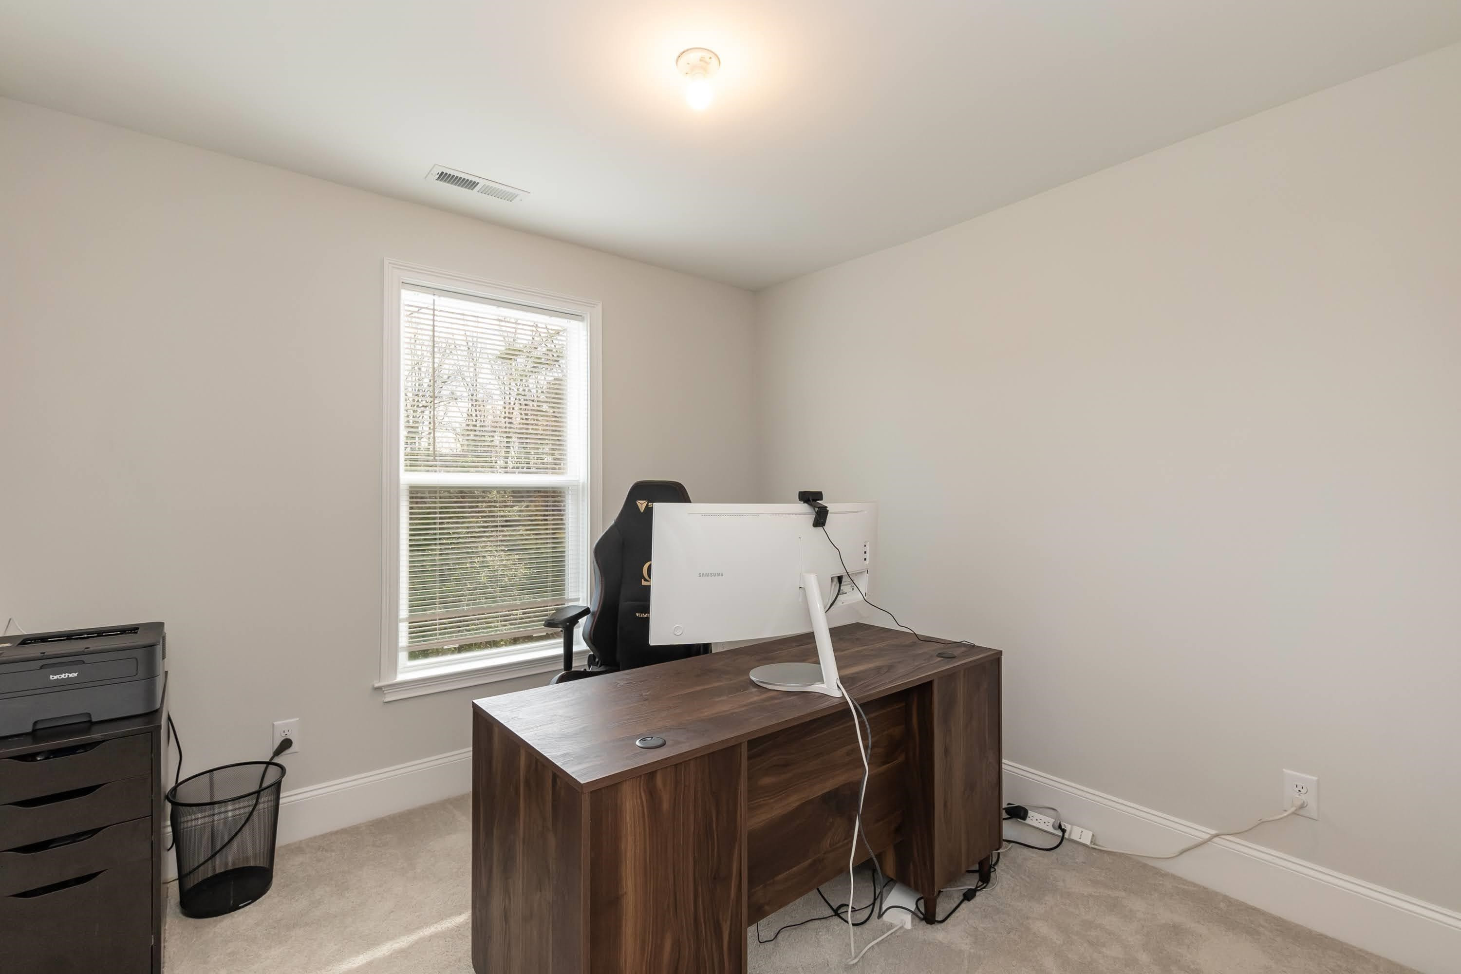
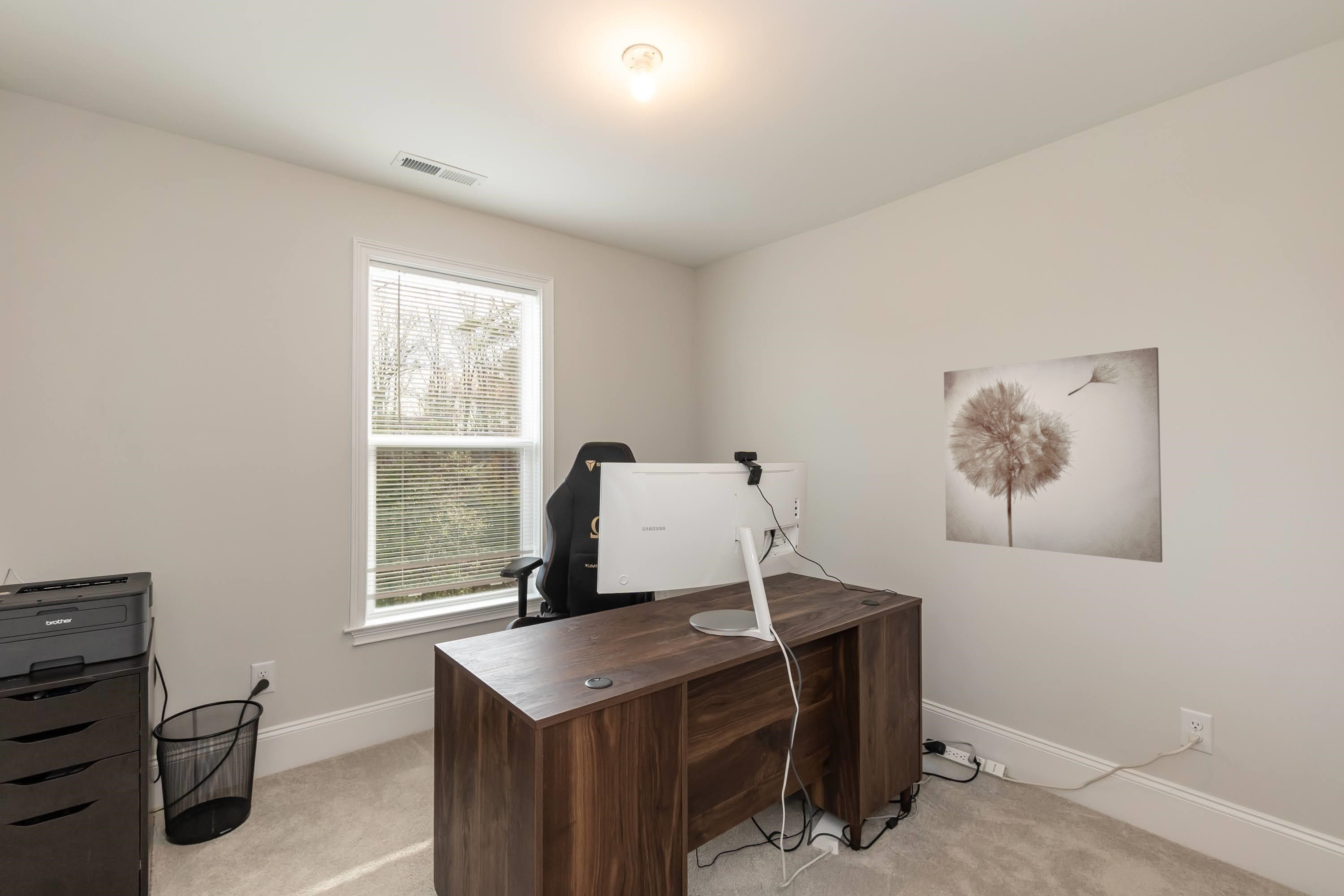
+ wall art [943,347,1163,563]
